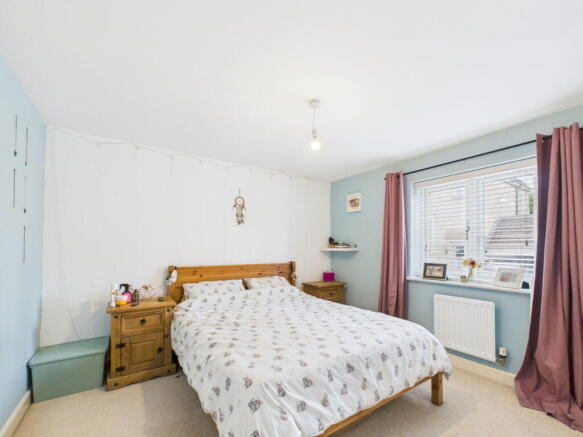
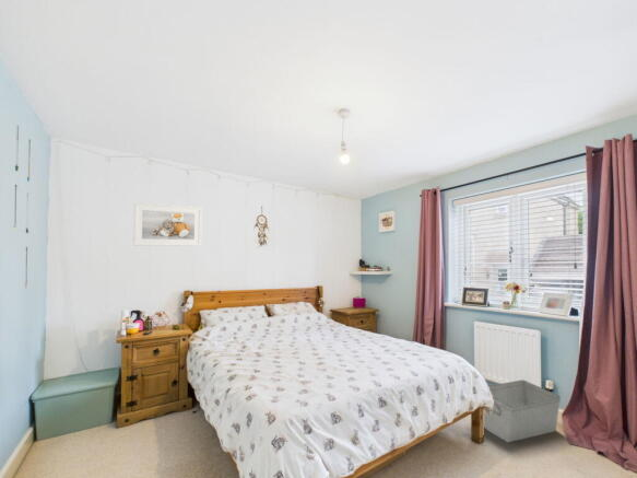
+ storage bin [483,378,562,443]
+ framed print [132,201,202,247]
